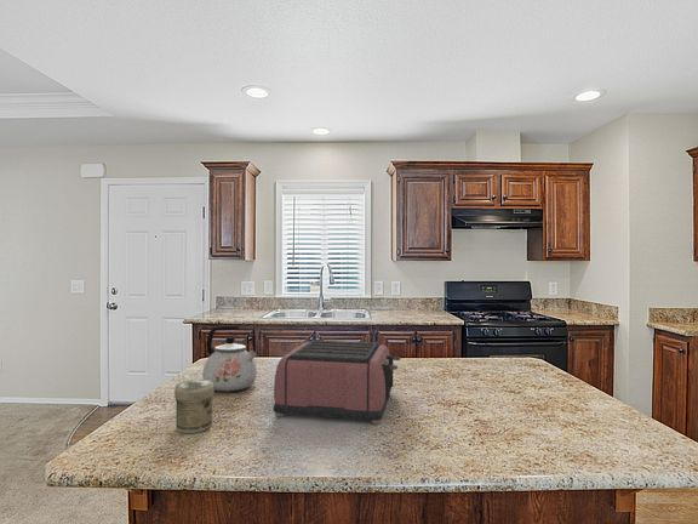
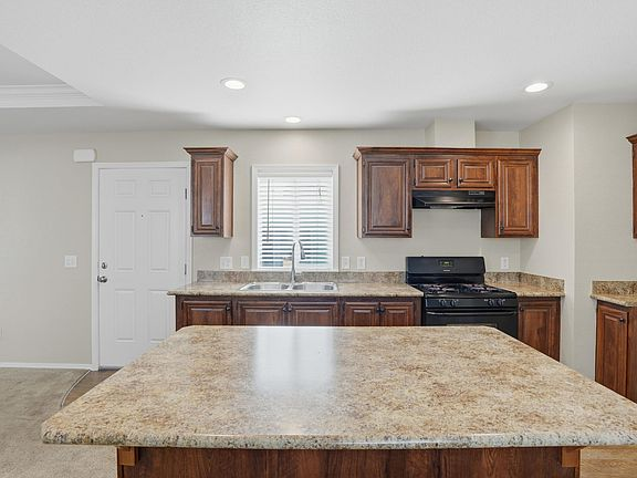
- jar [173,378,216,434]
- kettle [201,325,258,392]
- toaster [271,338,402,426]
